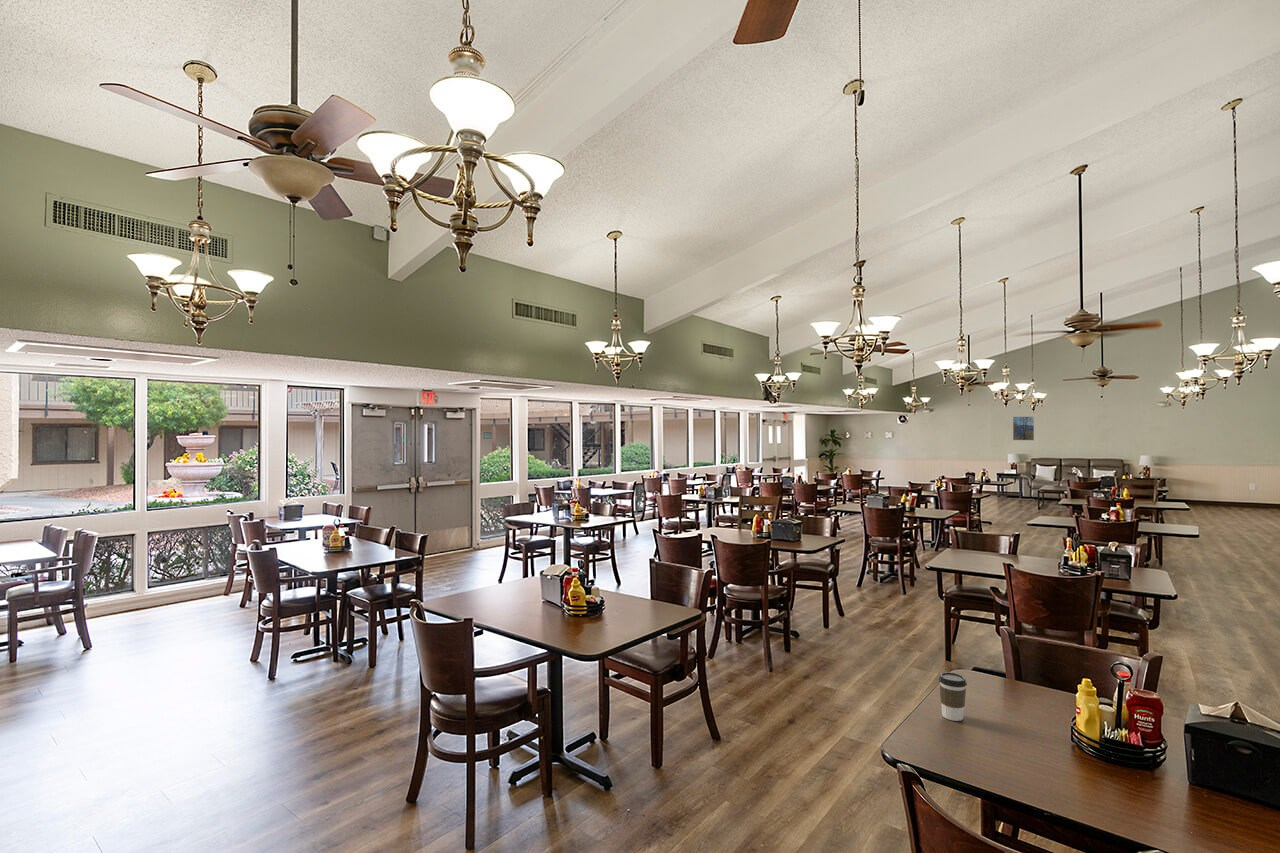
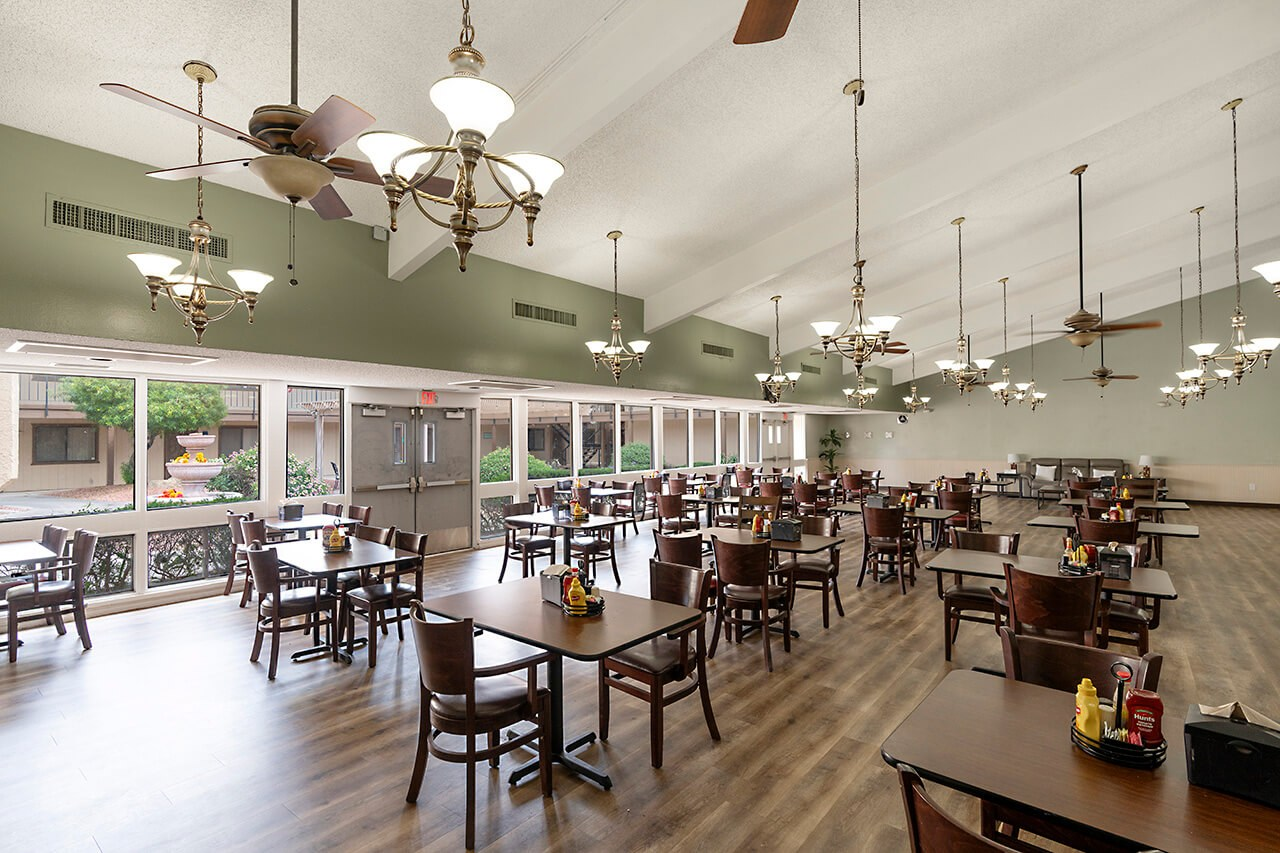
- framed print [1012,416,1035,441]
- coffee cup [938,671,968,722]
